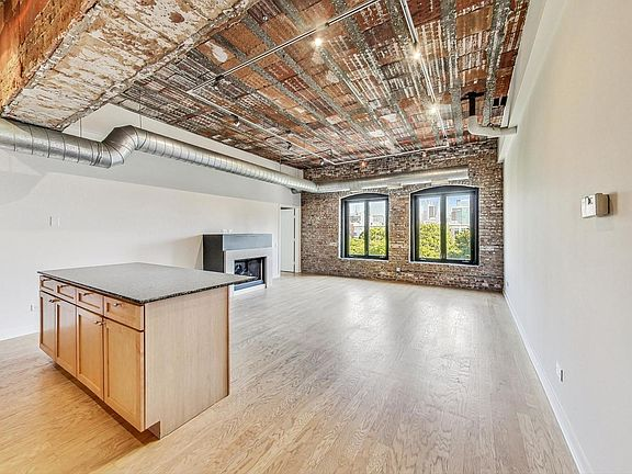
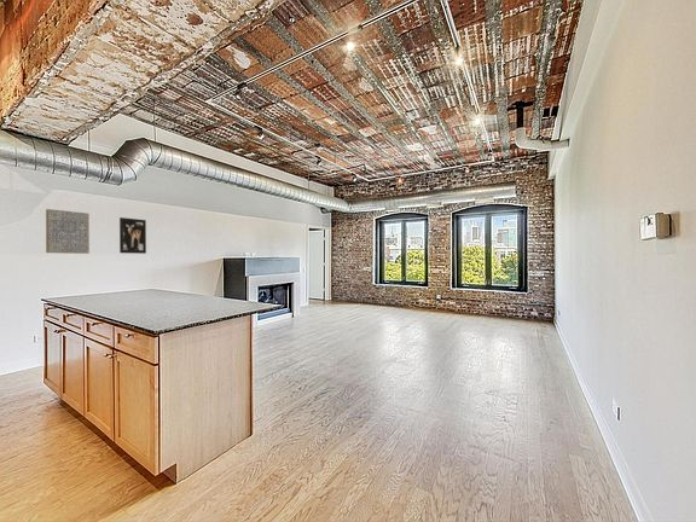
+ wall art [45,208,91,255]
+ wall art [118,216,147,255]
